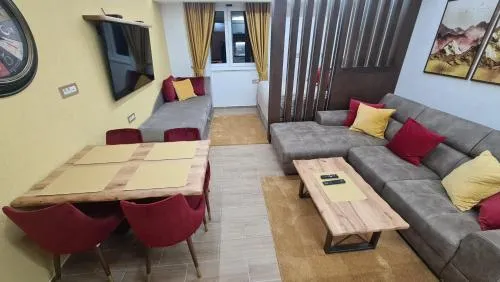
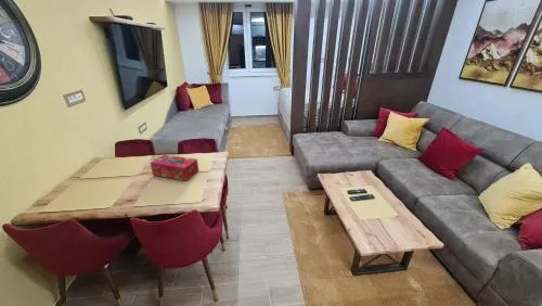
+ tissue box [150,153,199,182]
